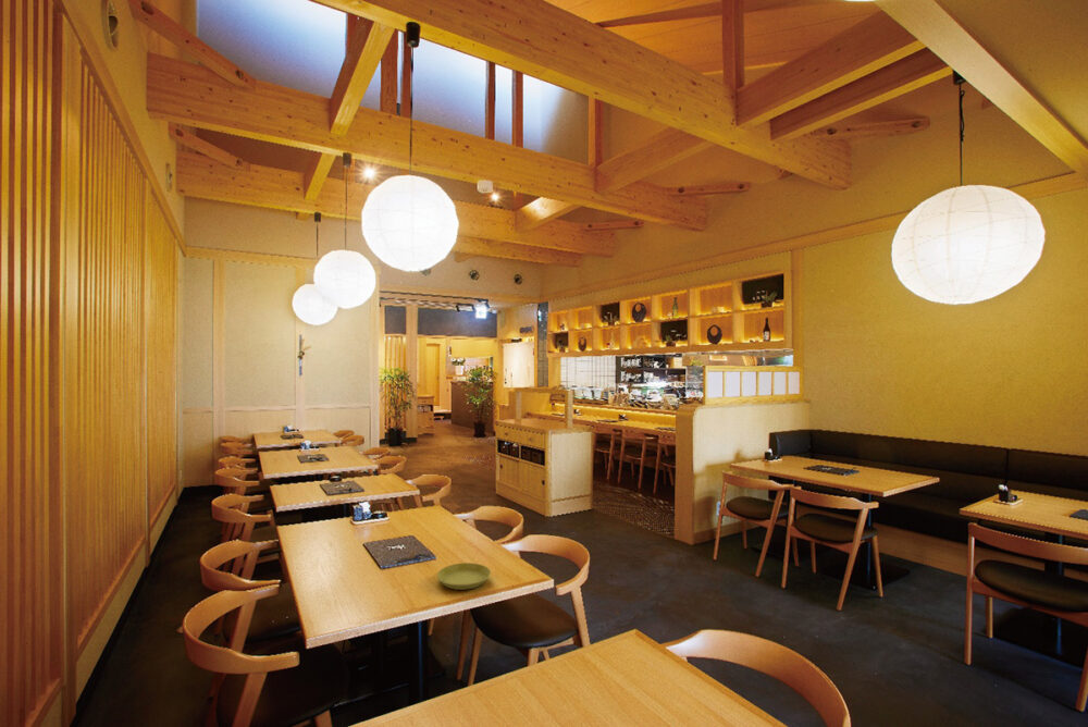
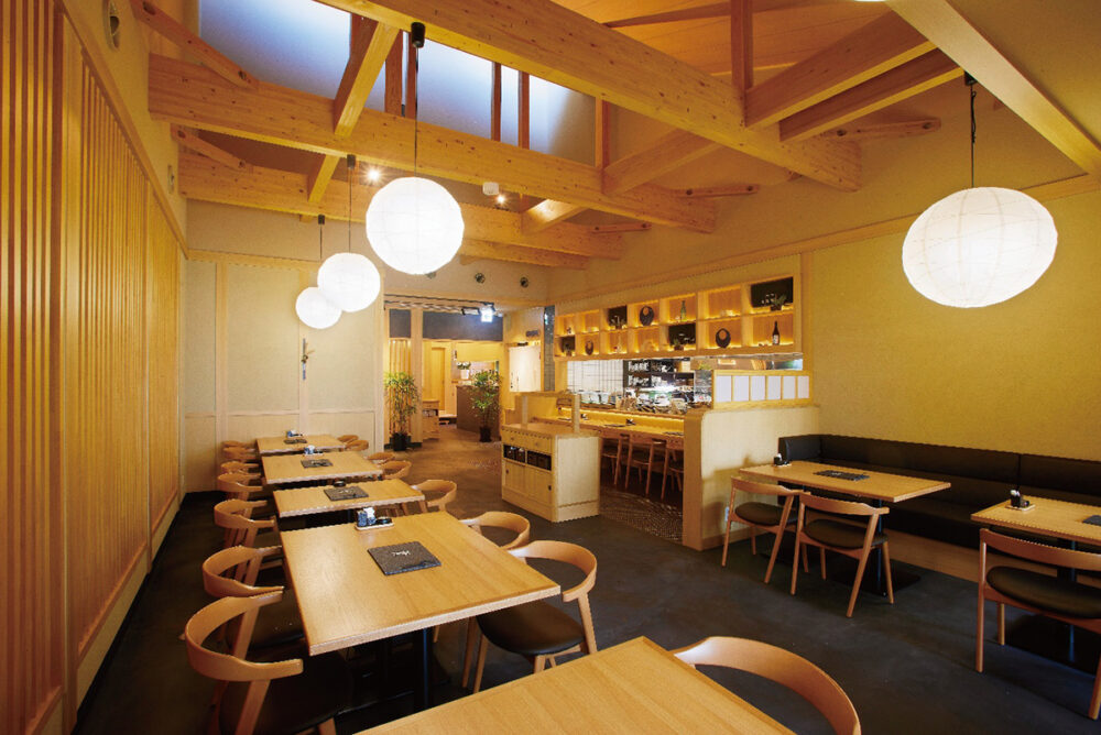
- saucer [436,562,492,591]
